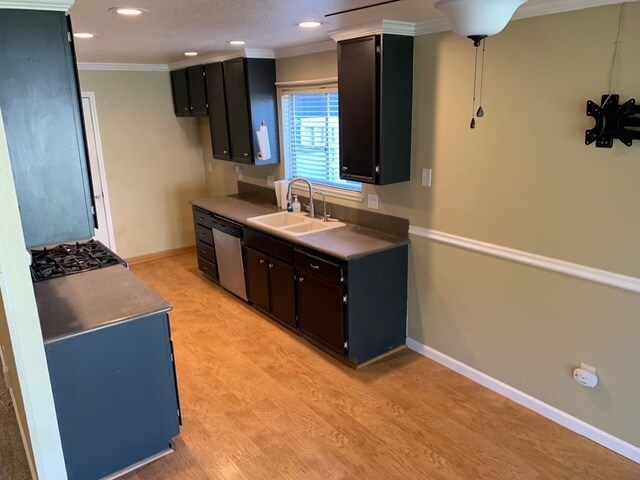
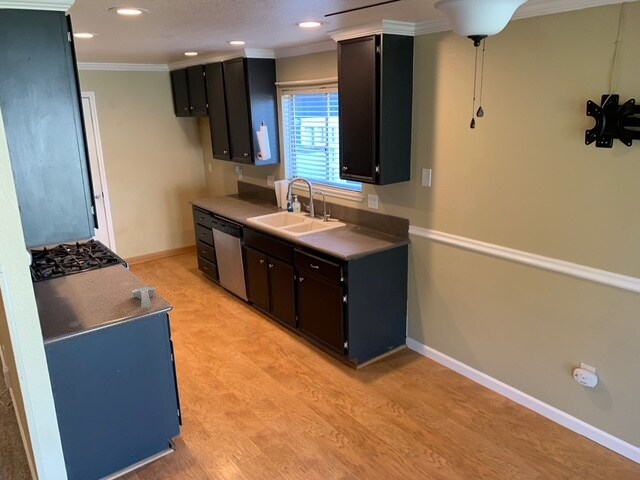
+ spoon rest [131,286,157,309]
